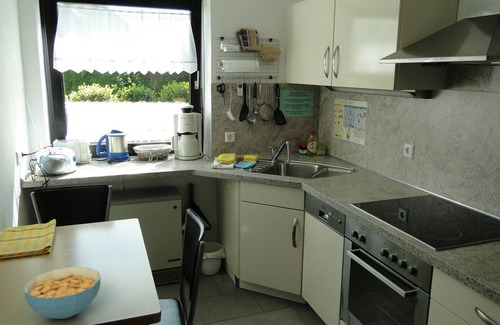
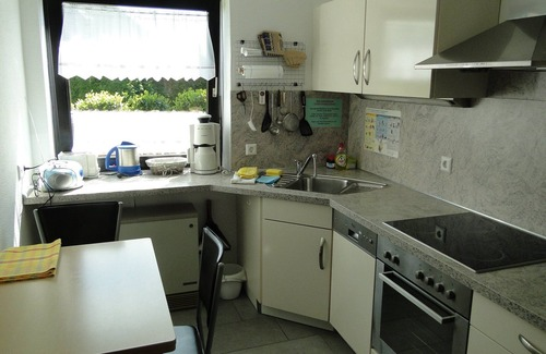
- cereal bowl [23,266,102,320]
